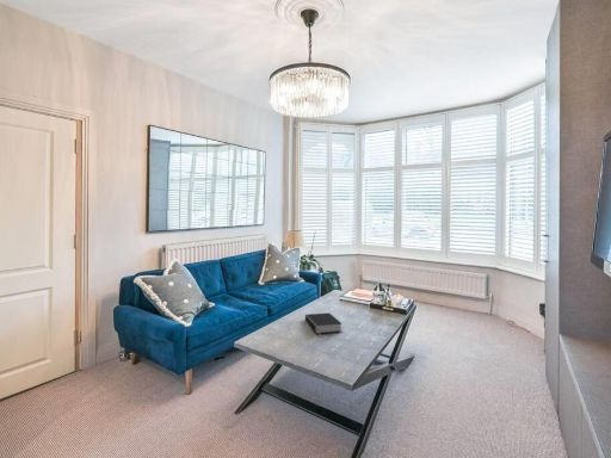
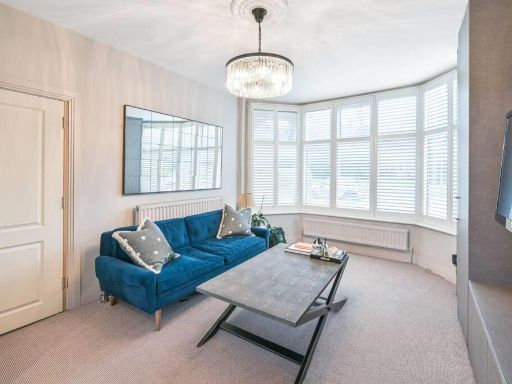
- book [304,311,342,336]
